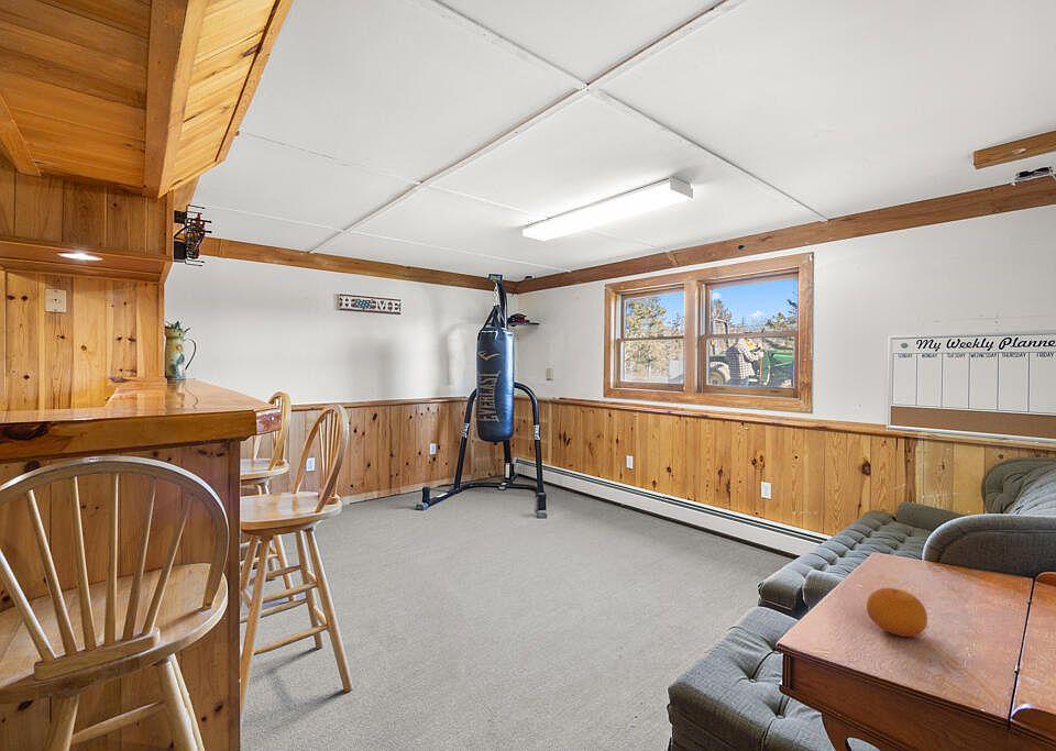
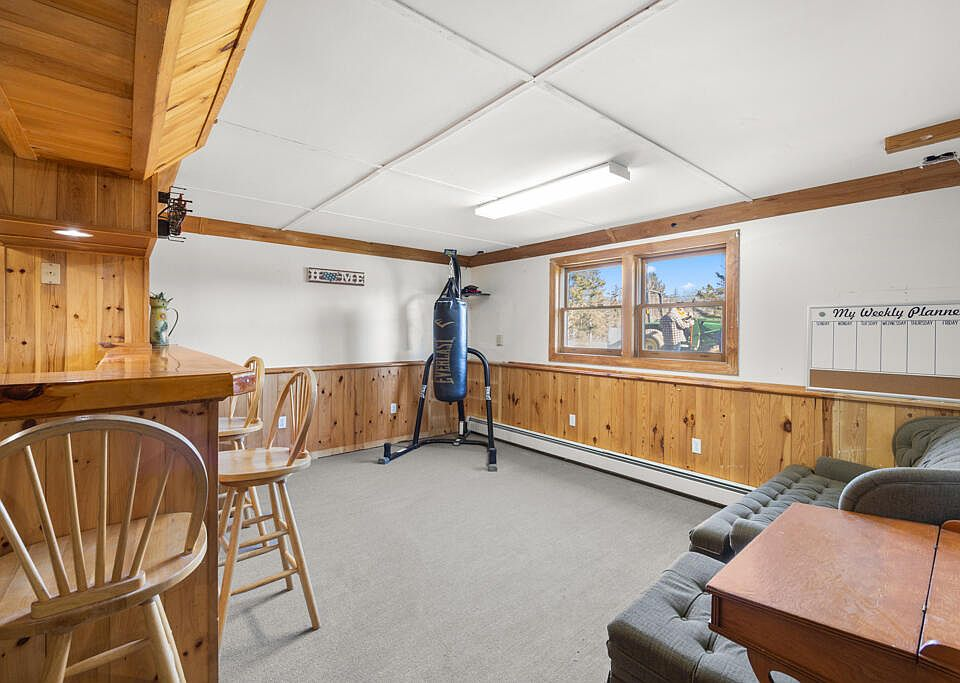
- fruit [866,587,928,638]
